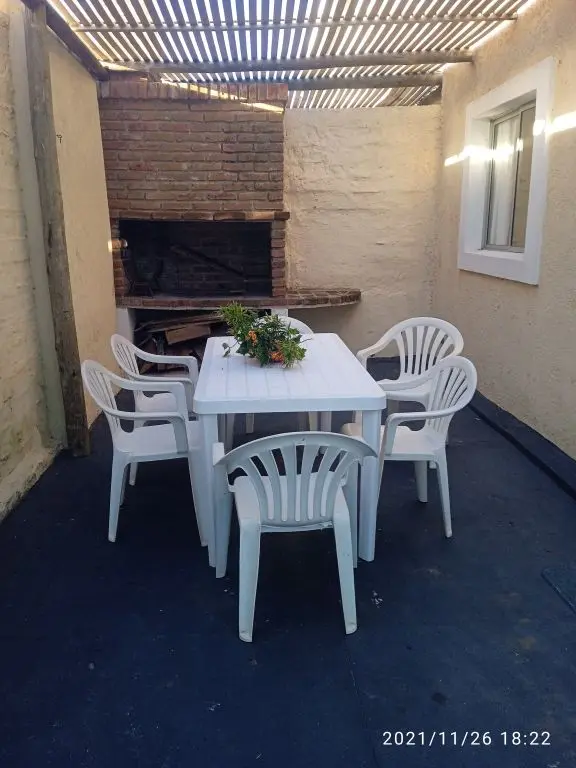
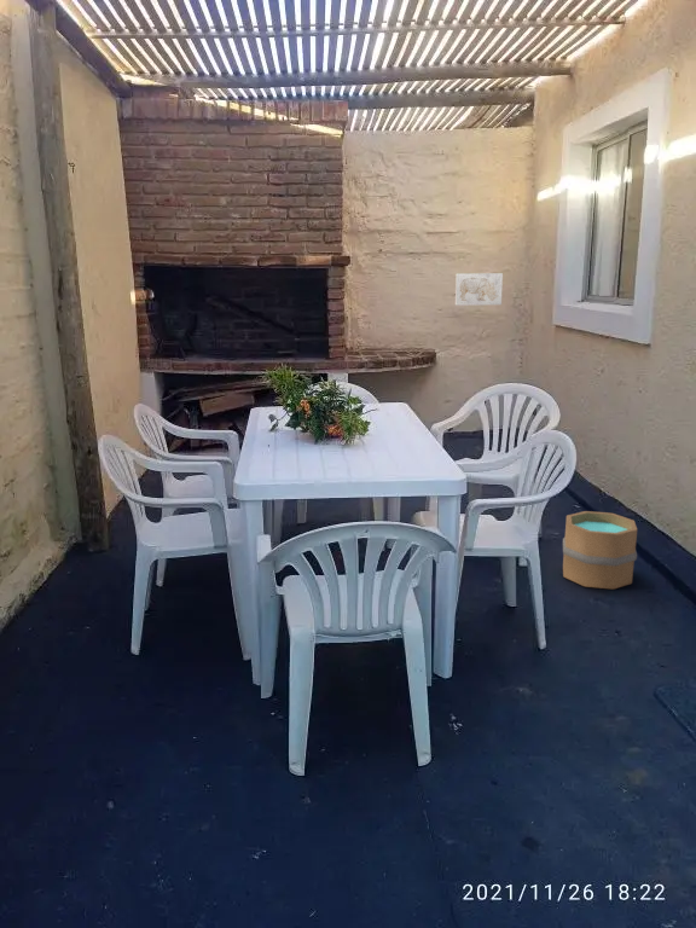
+ wall art [454,272,504,307]
+ bucket [562,510,638,591]
